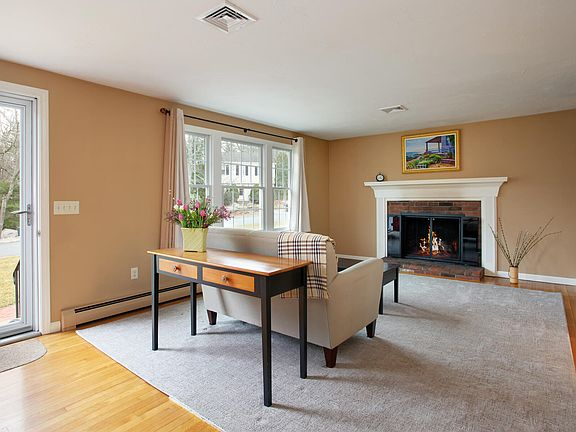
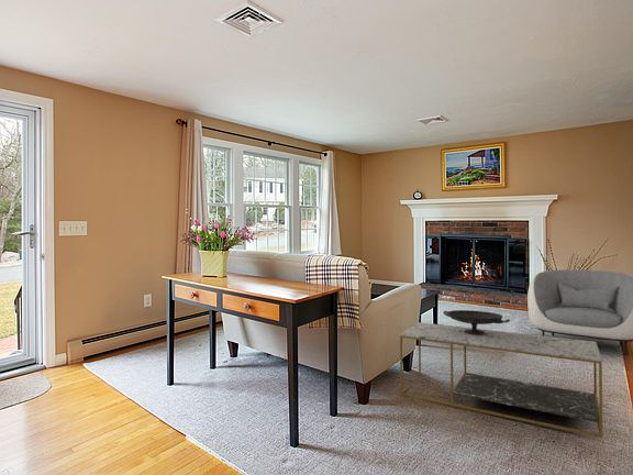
+ decorative bowl [442,309,511,335]
+ armchair [526,268,633,356]
+ coffee table [399,321,603,439]
